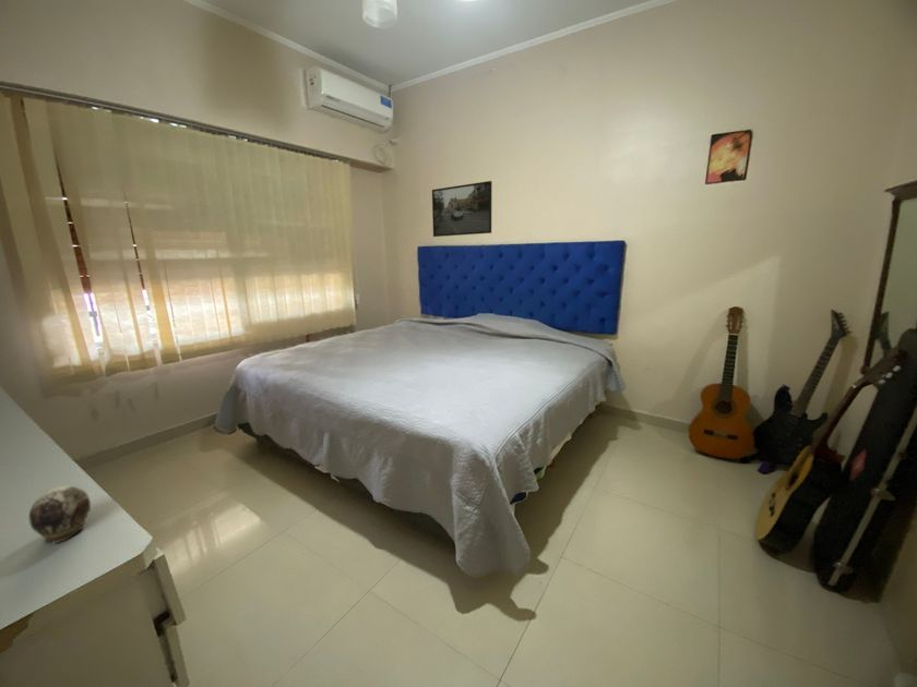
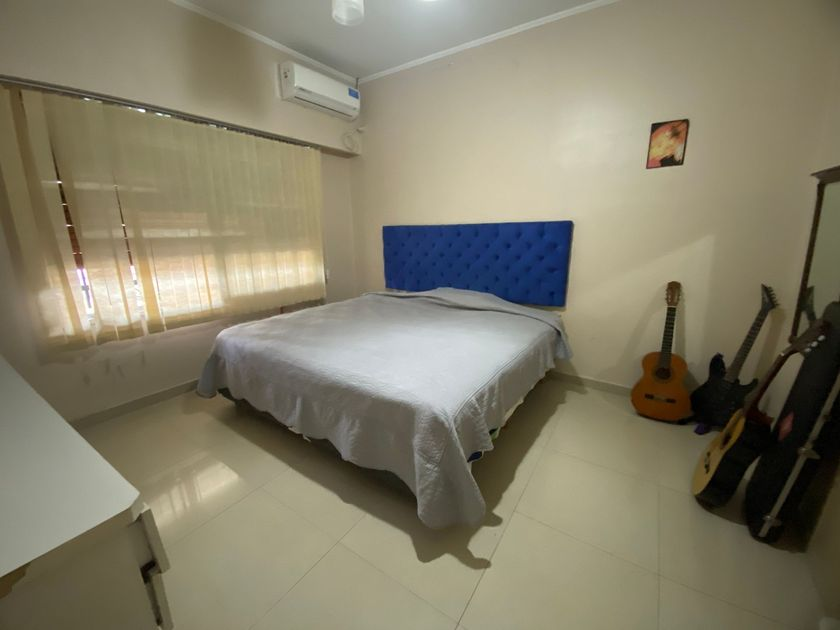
- decorative egg [27,484,92,545]
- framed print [431,180,493,238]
